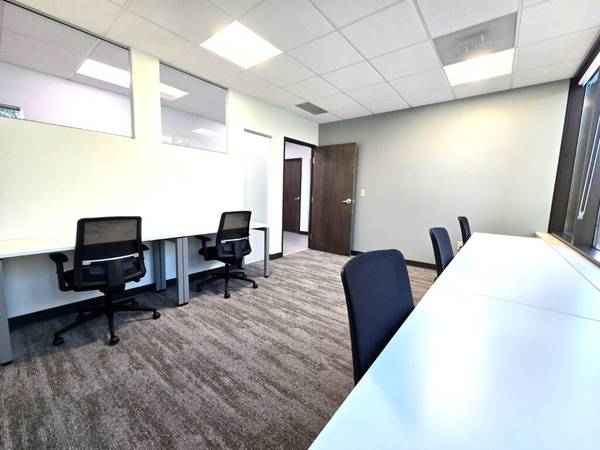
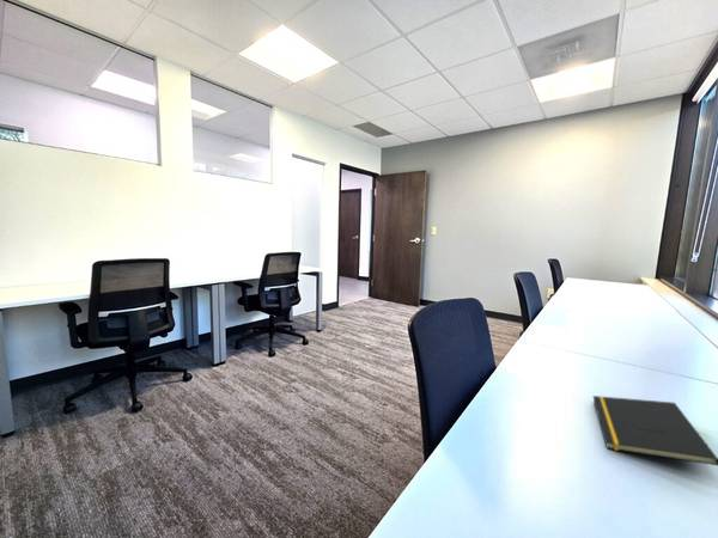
+ notepad [591,395,718,466]
